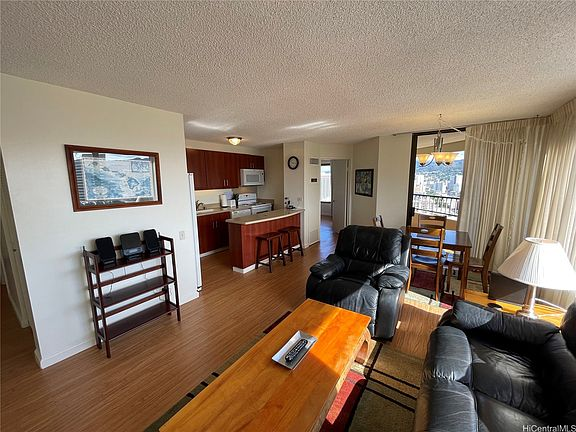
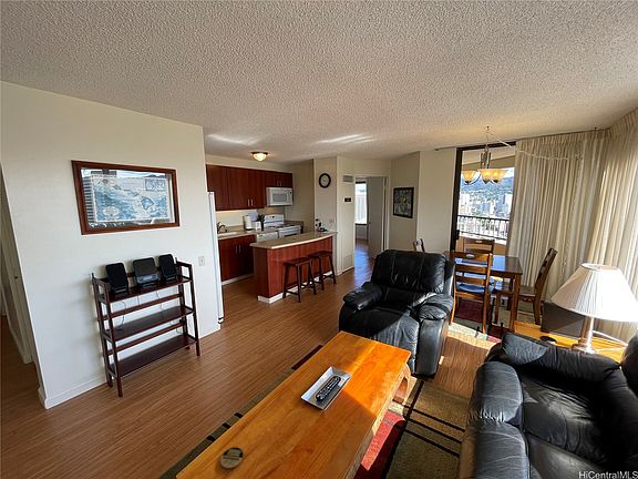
+ coaster [219,446,245,469]
